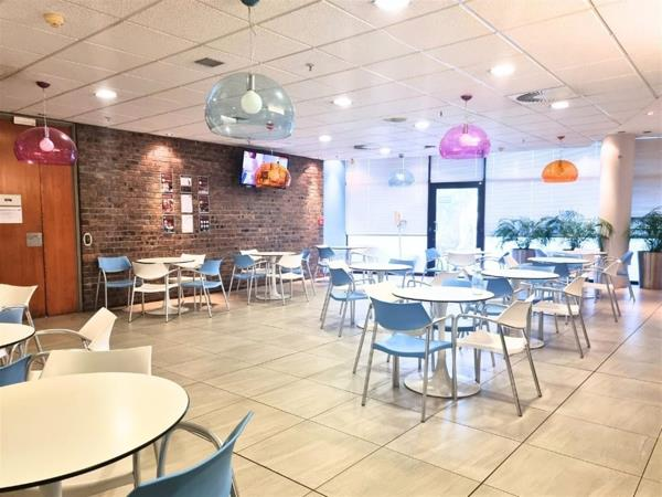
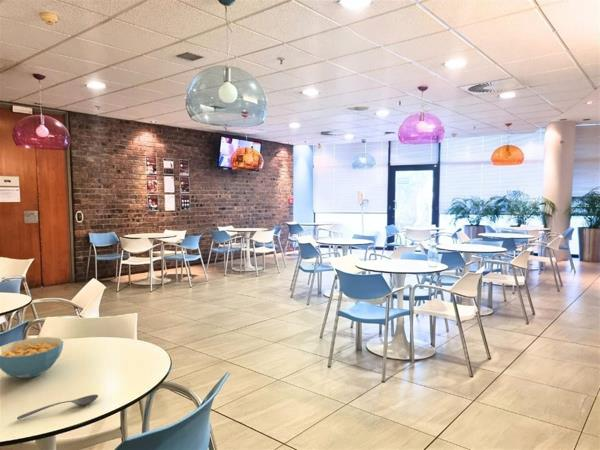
+ cereal bowl [0,336,64,379]
+ soupspoon [16,394,99,420]
